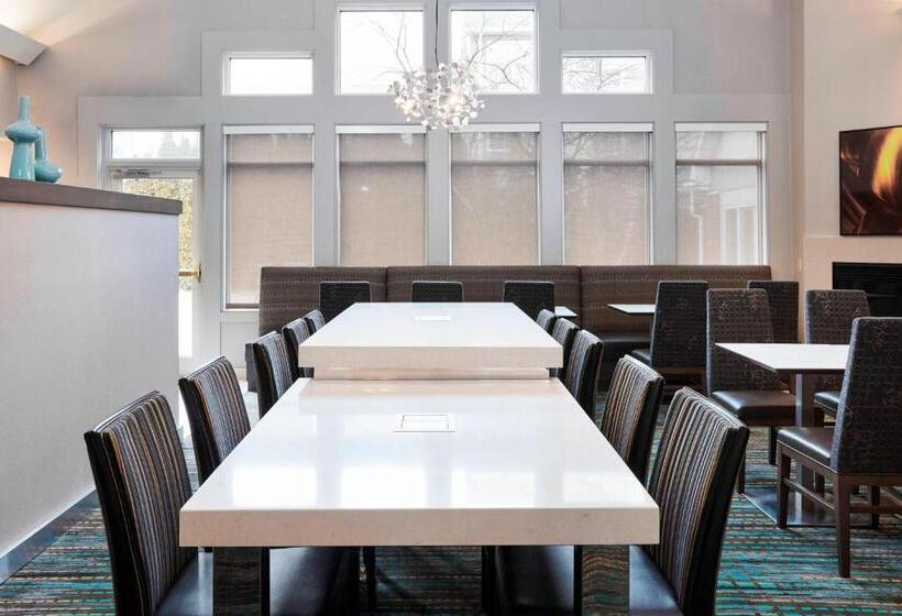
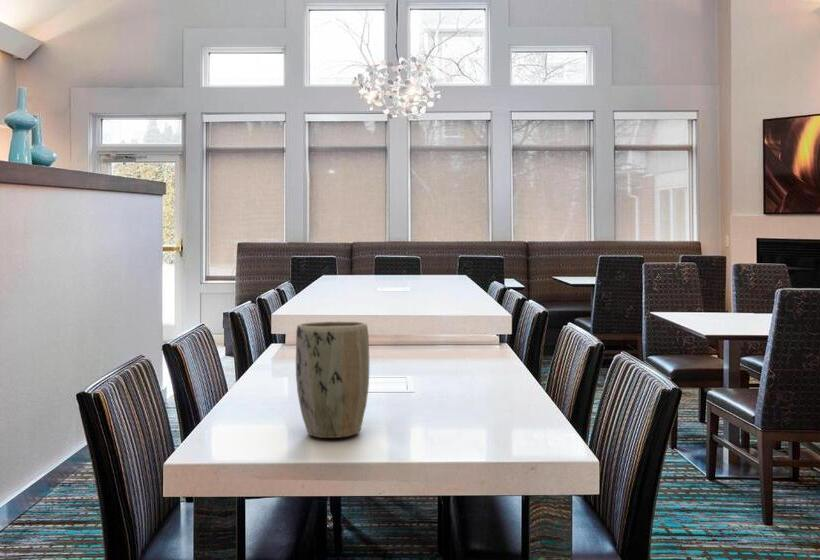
+ plant pot [295,320,370,439]
